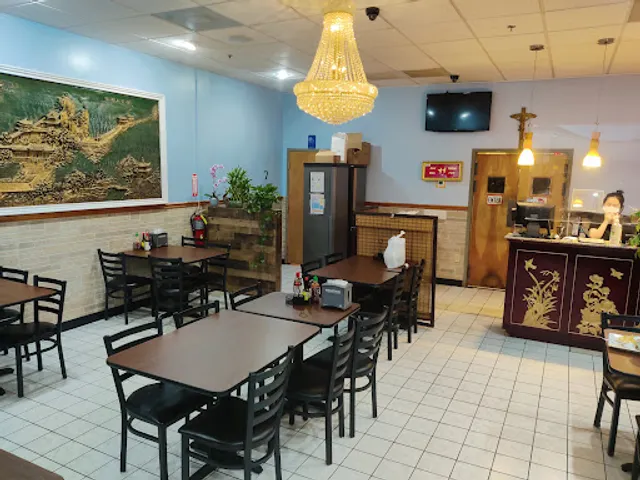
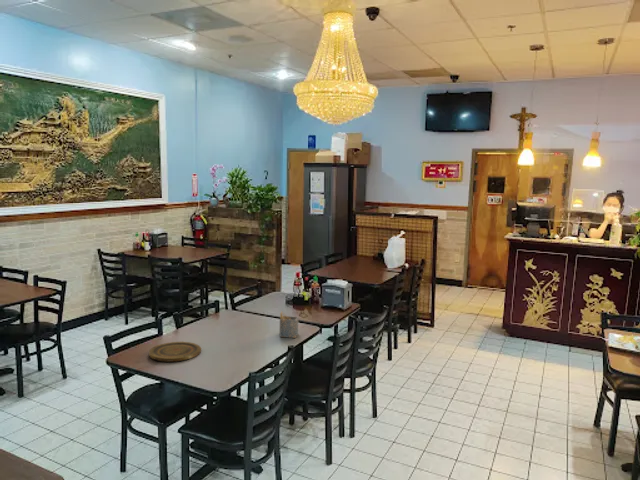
+ napkin holder [279,311,299,339]
+ plate [148,340,202,363]
